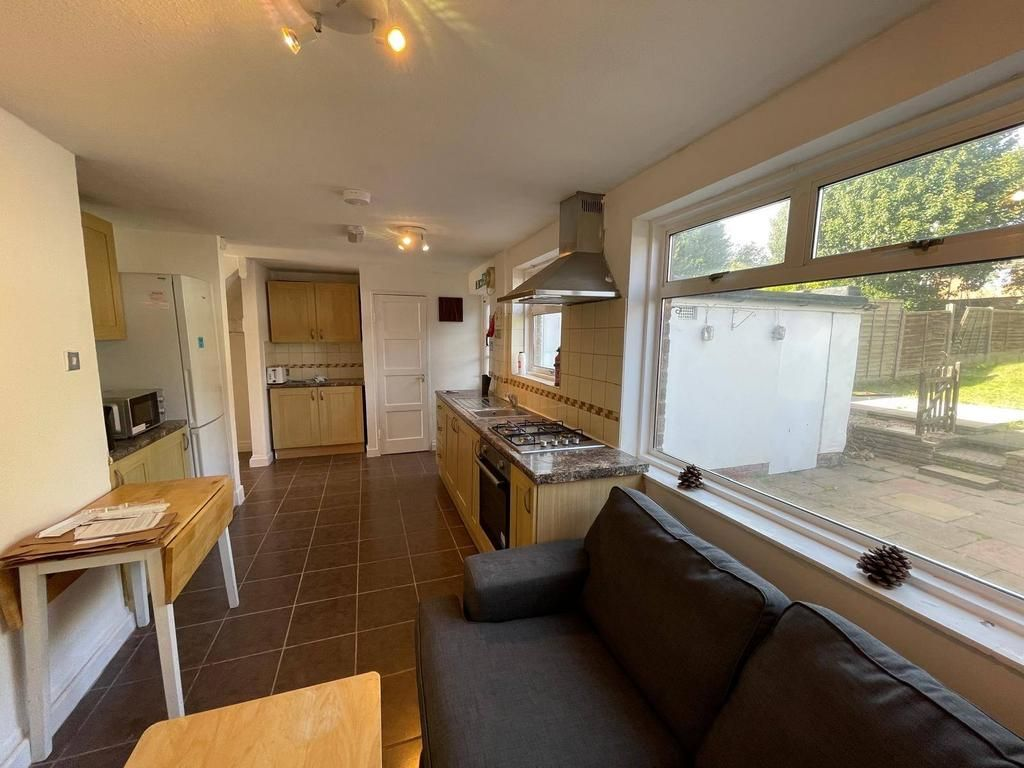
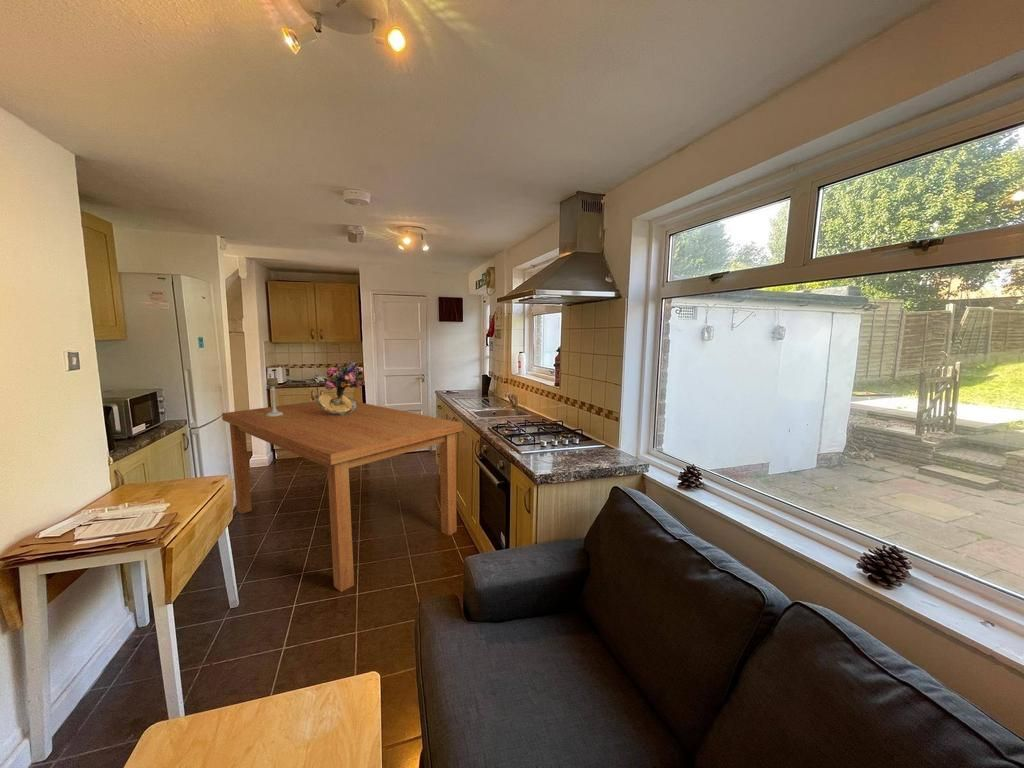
+ dining table [221,400,463,593]
+ bouquet [313,360,364,415]
+ candle holder [266,377,283,416]
